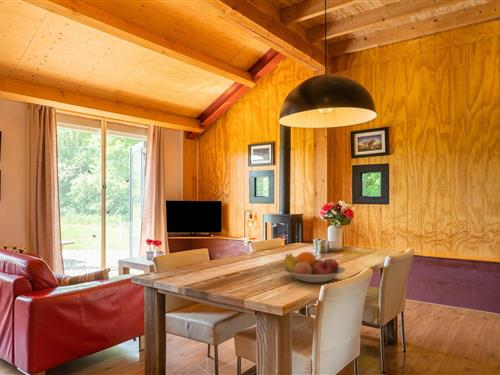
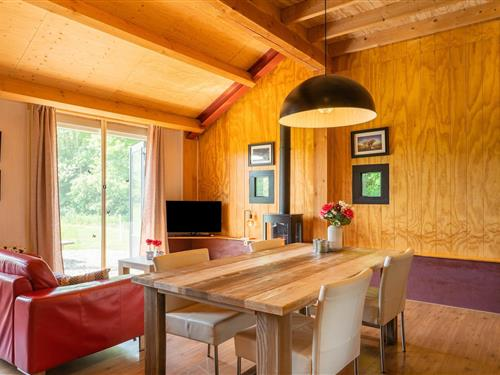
- fruit bowl [281,251,346,284]
